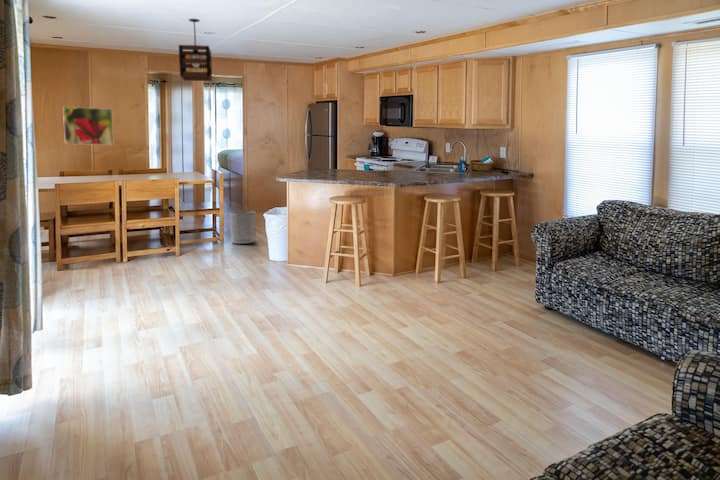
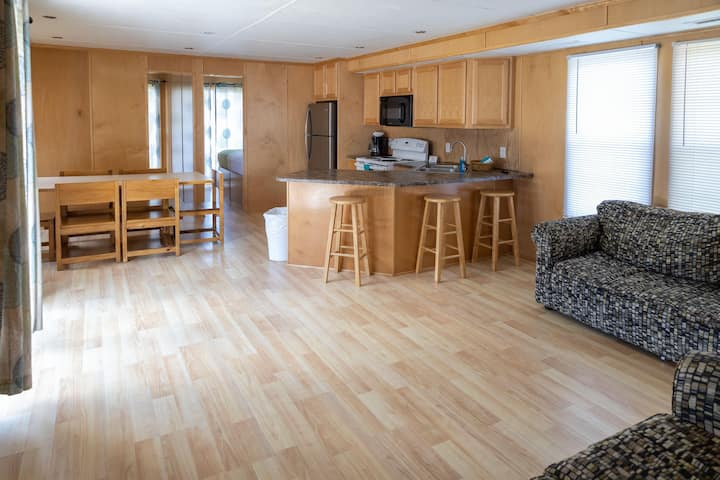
- pendant light [178,18,213,82]
- waste bin [229,211,257,245]
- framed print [62,106,114,146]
